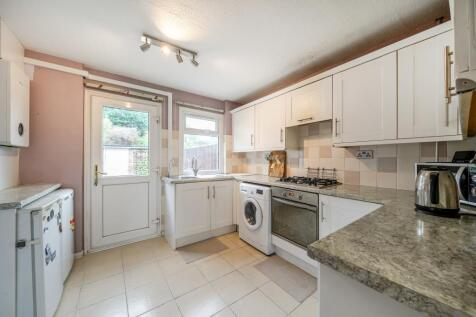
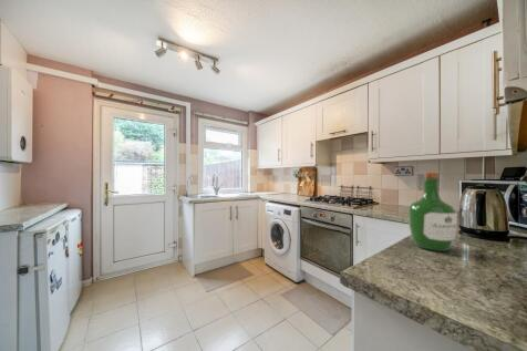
+ wine bottle [407,171,458,252]
